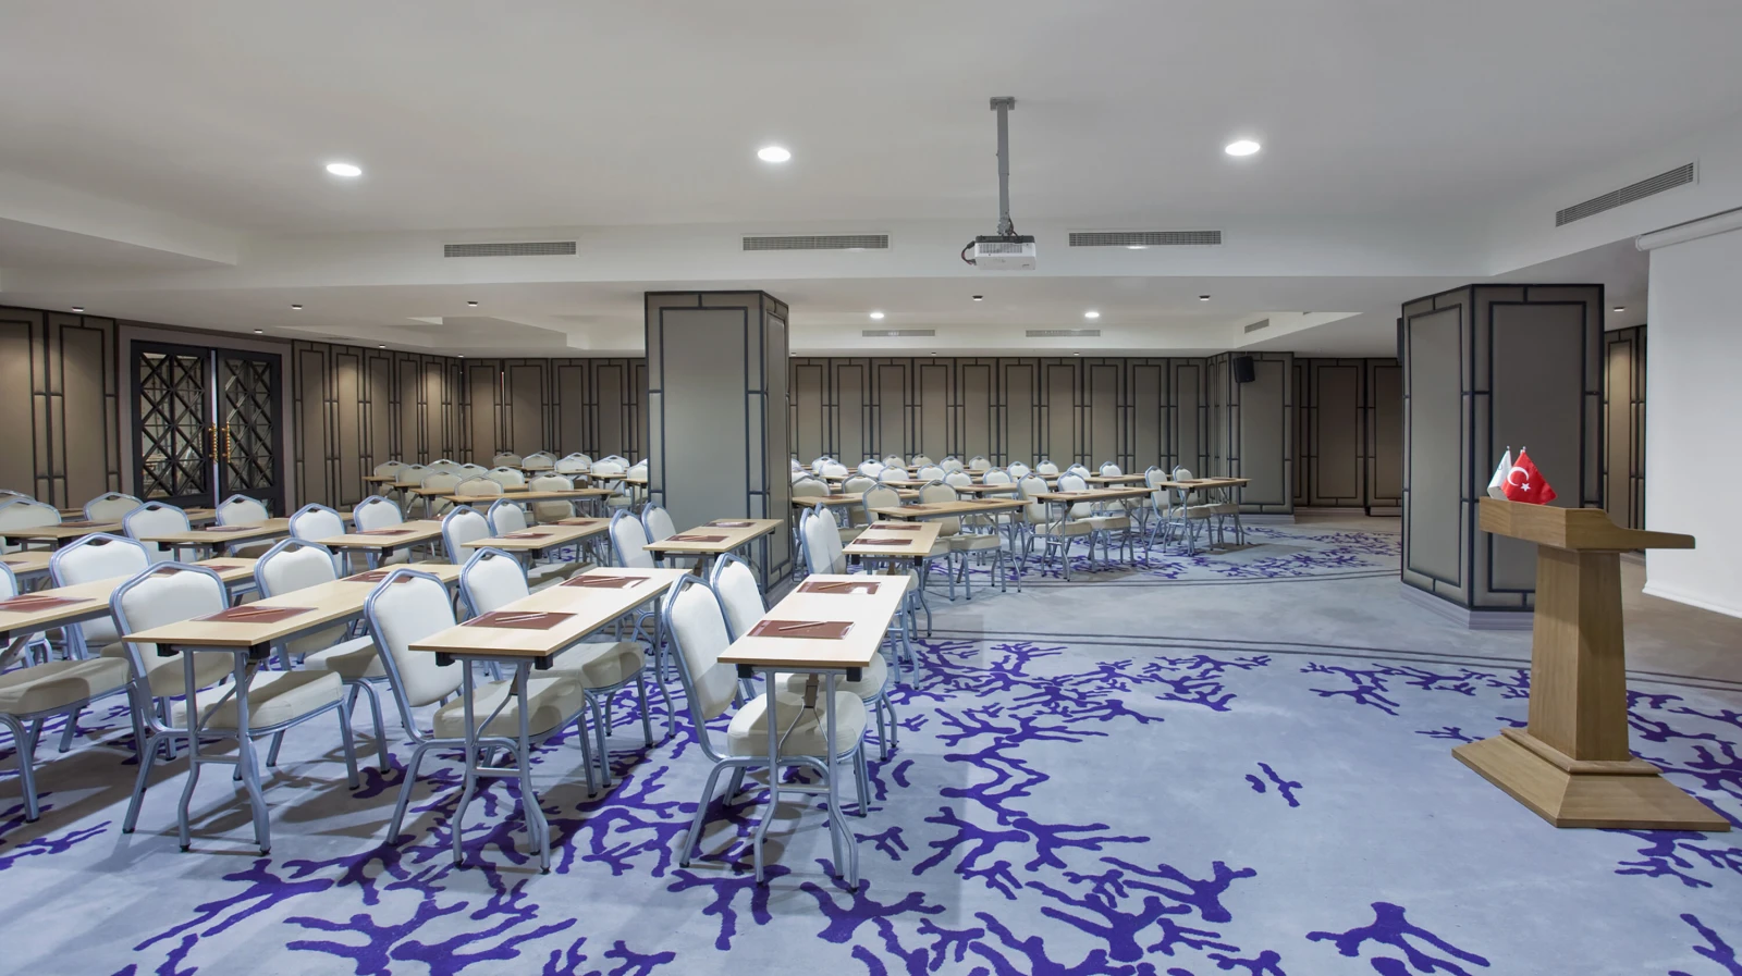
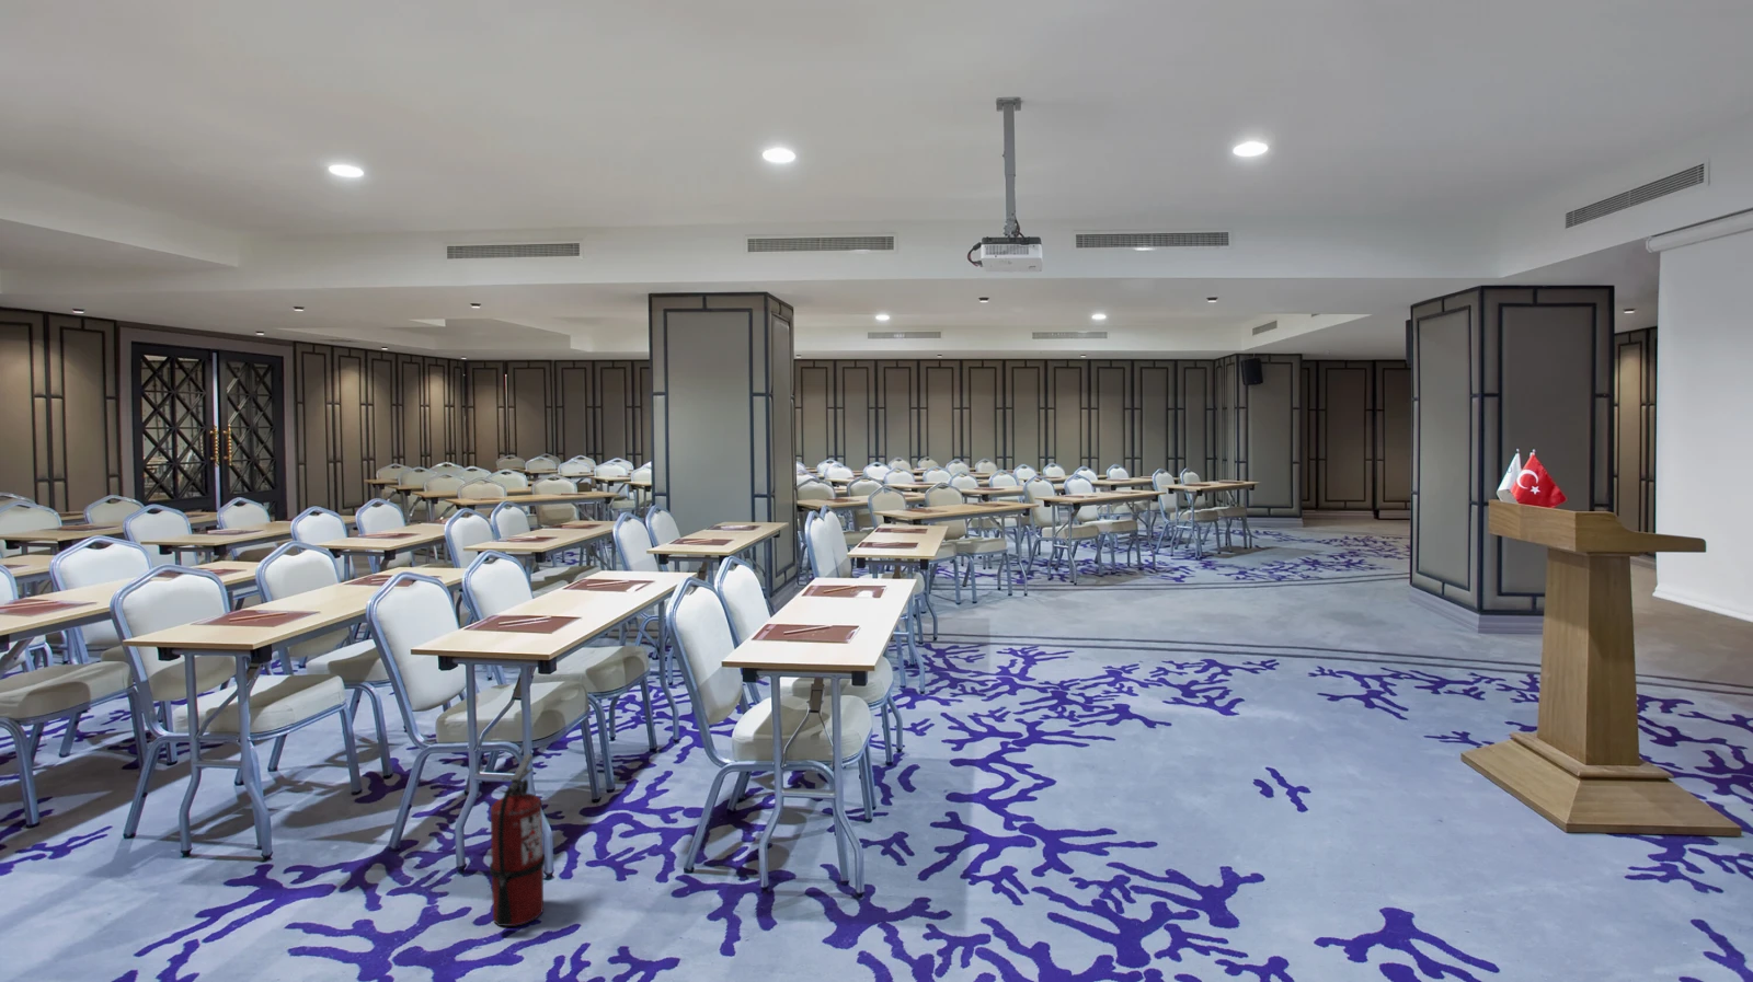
+ fire extinguisher [489,753,545,928]
